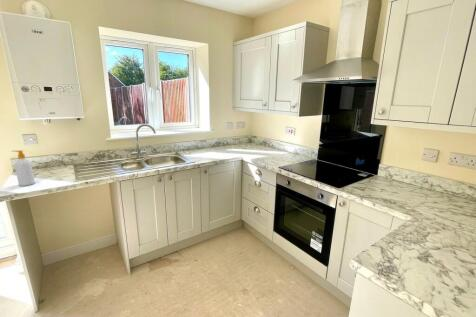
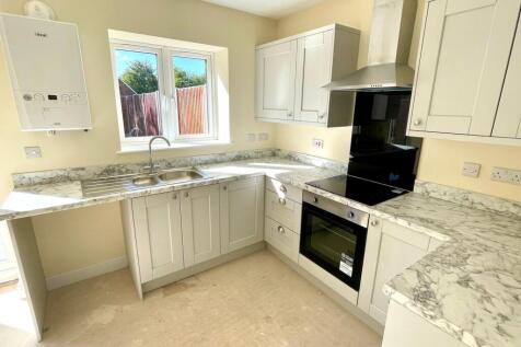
- soap bottle [10,149,36,187]
